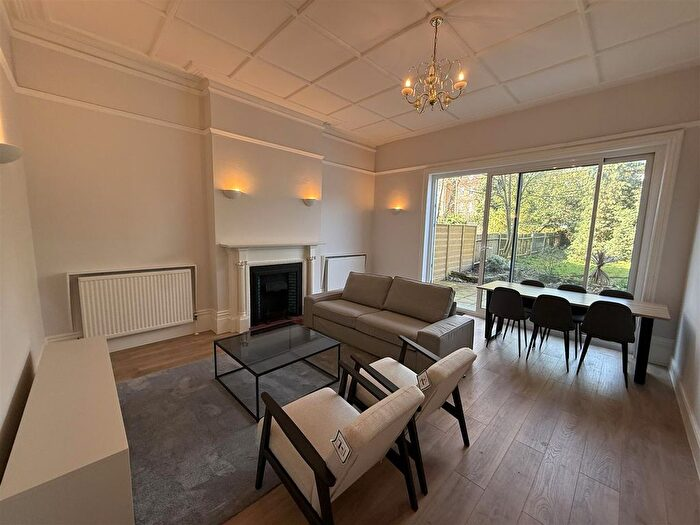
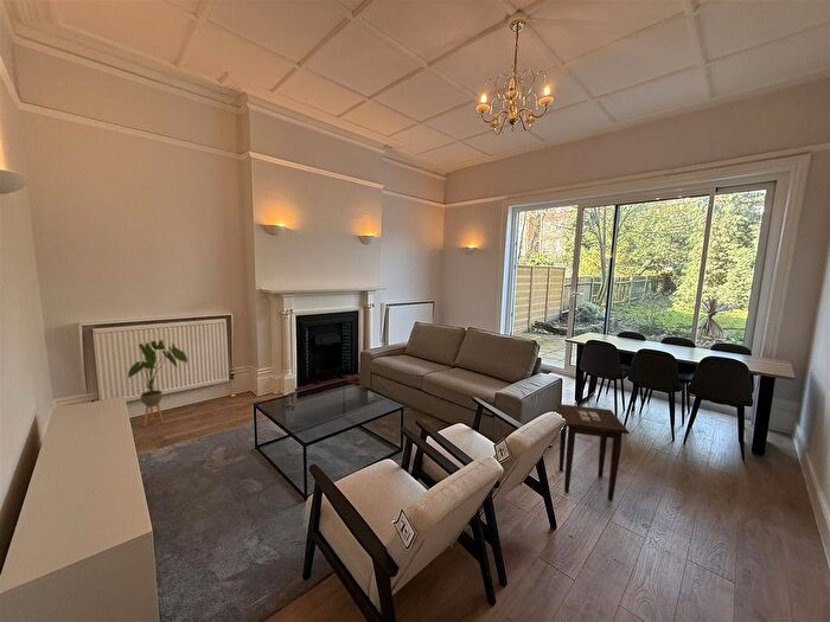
+ side table [556,403,631,501]
+ house plant [126,339,189,428]
